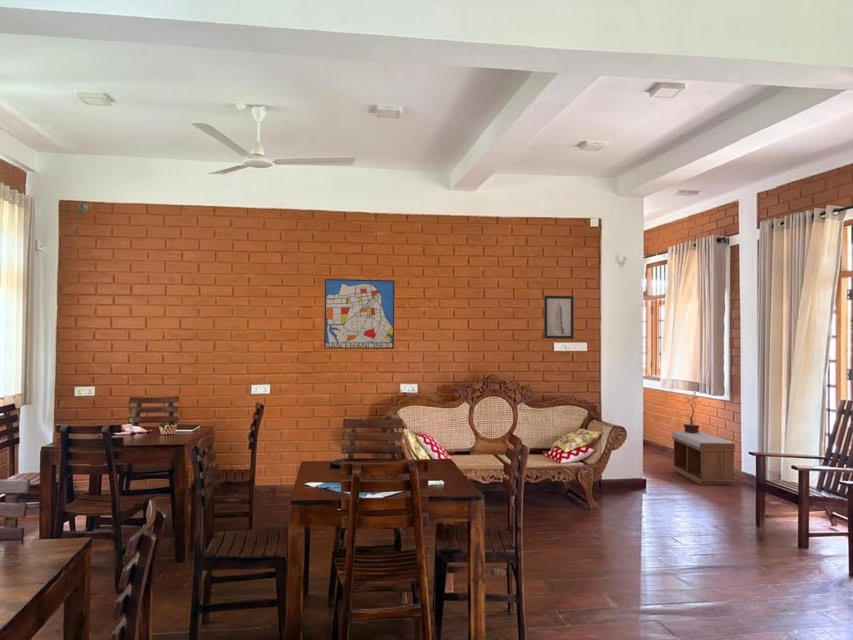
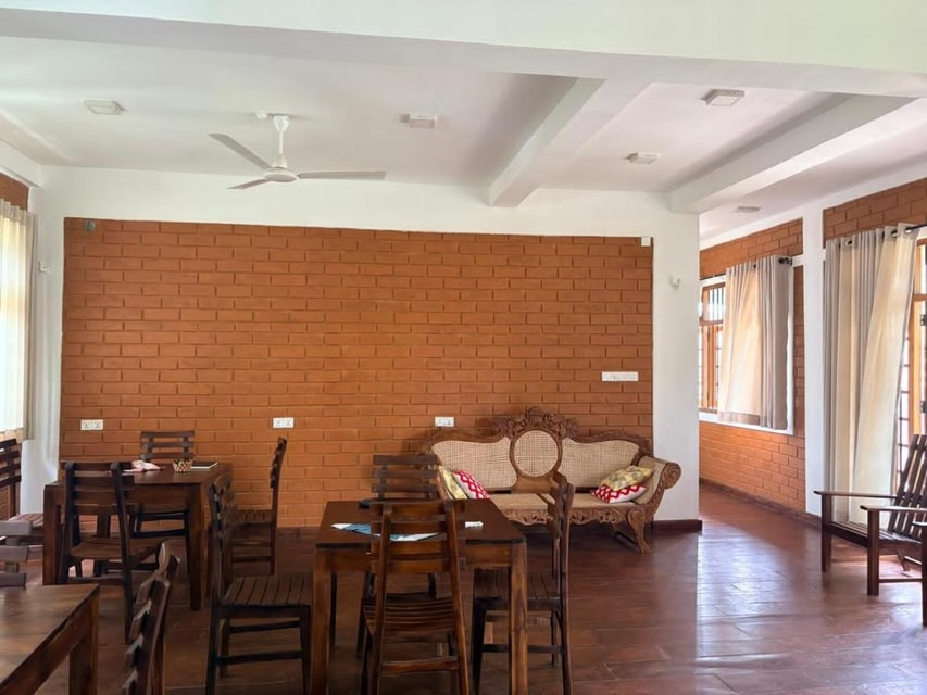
- wall art [543,295,575,340]
- wall art [323,278,395,350]
- bench [671,430,736,486]
- potted plant [681,391,702,433]
